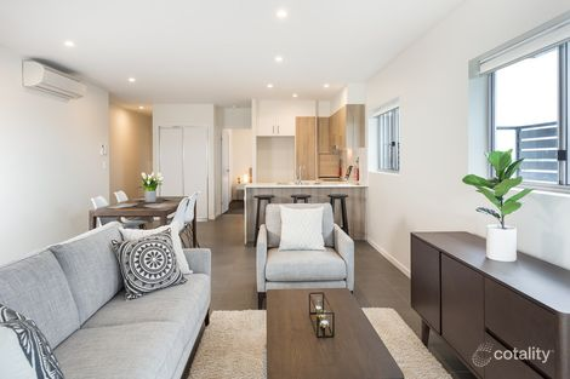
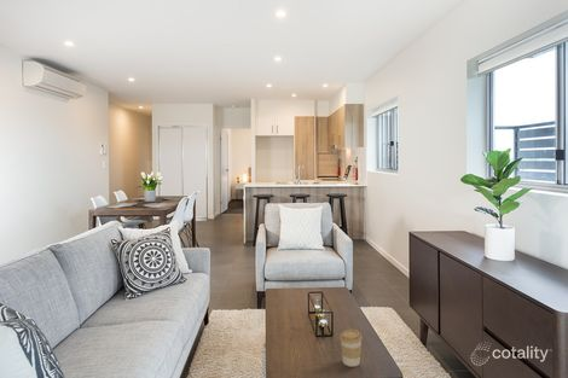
+ coffee cup [338,328,364,368]
